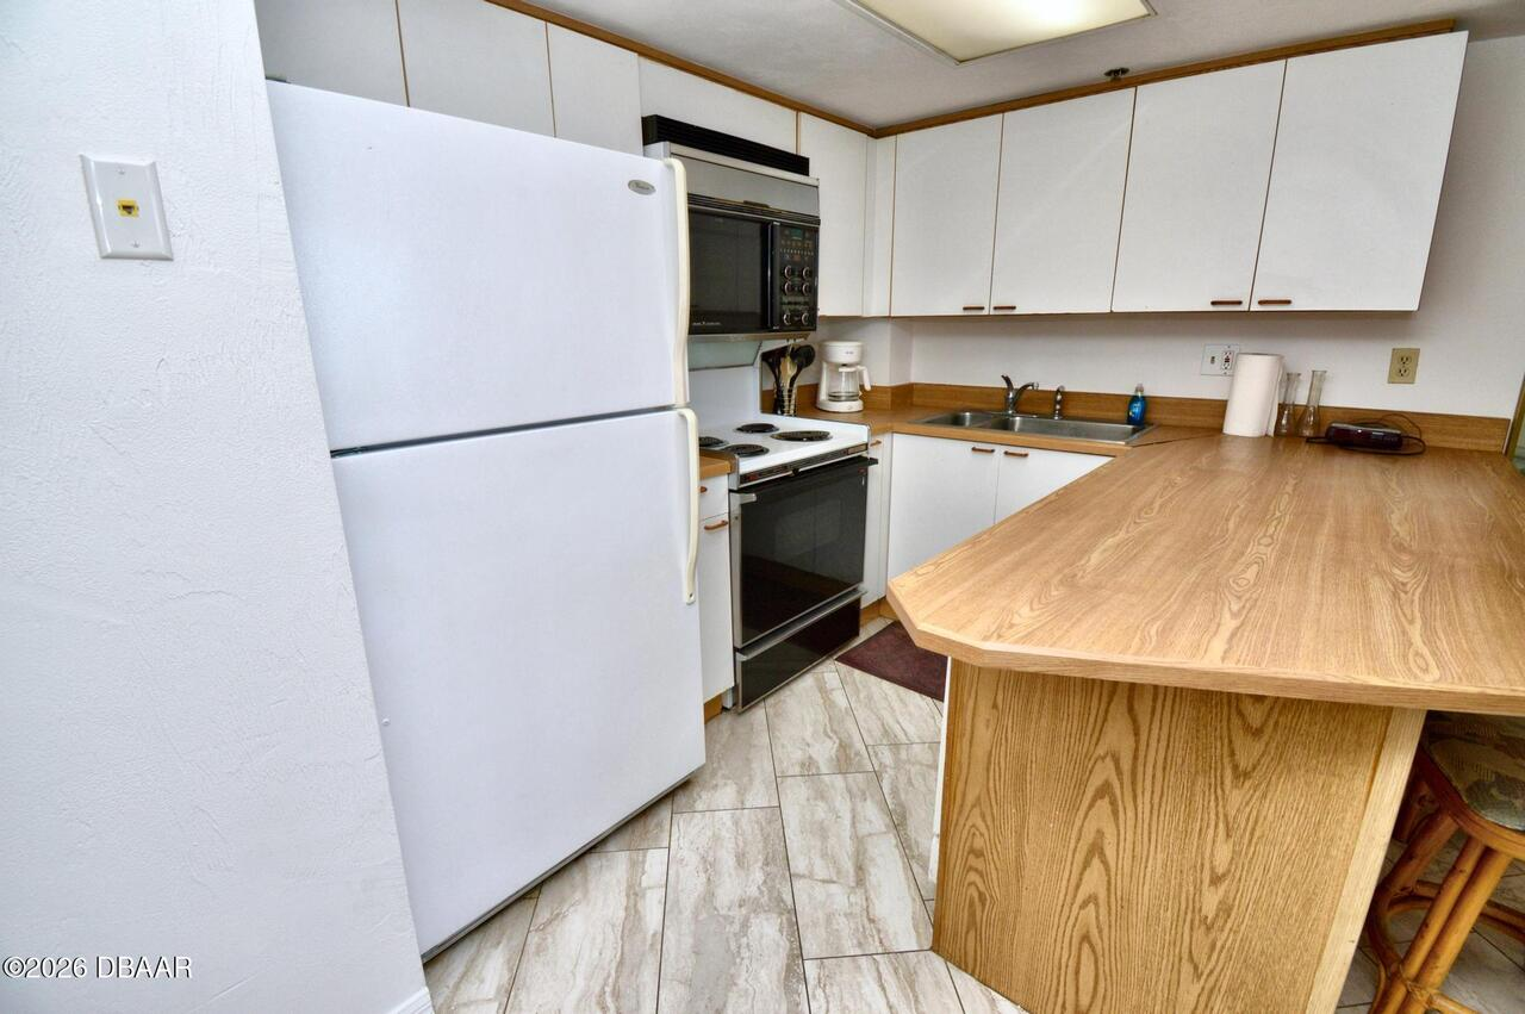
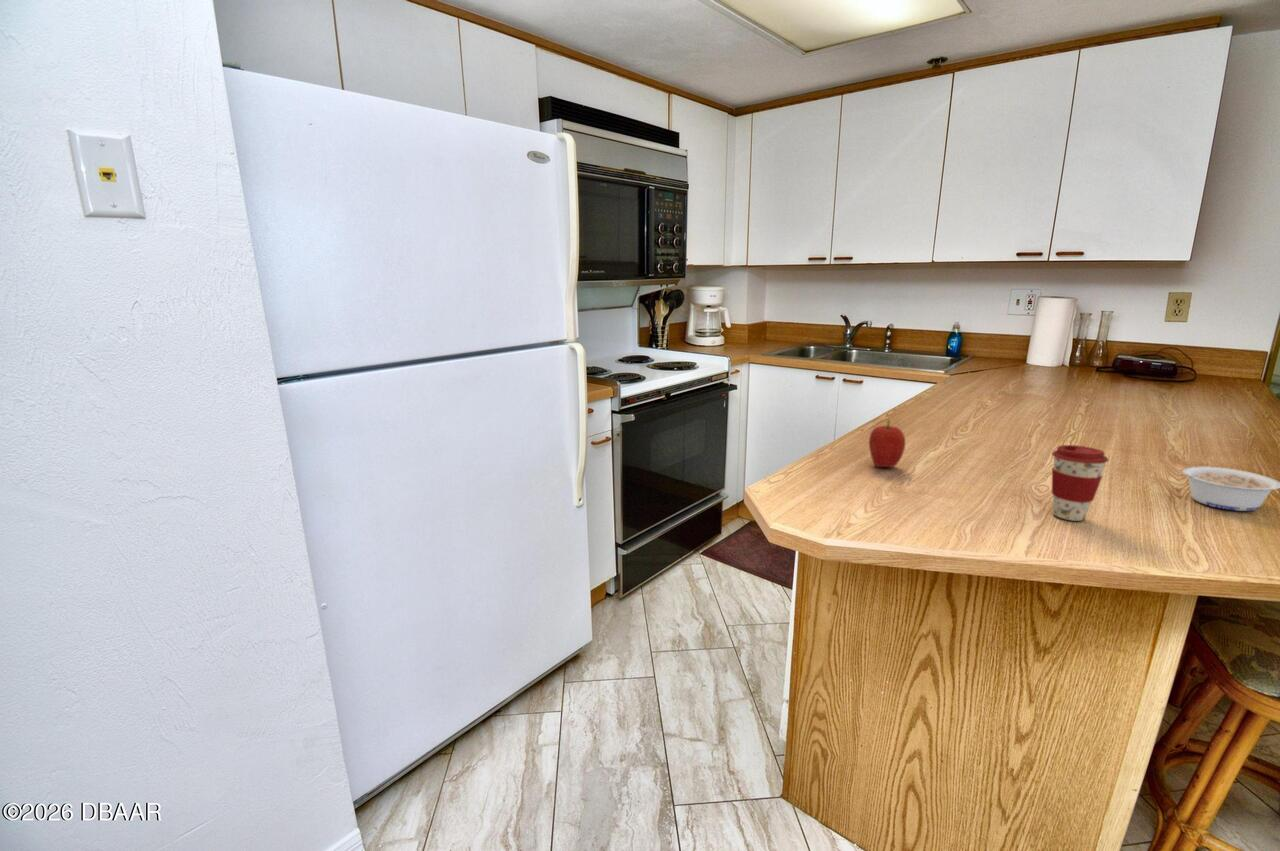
+ fruit [868,419,906,469]
+ legume [1174,466,1280,512]
+ coffee cup [1051,444,1110,522]
